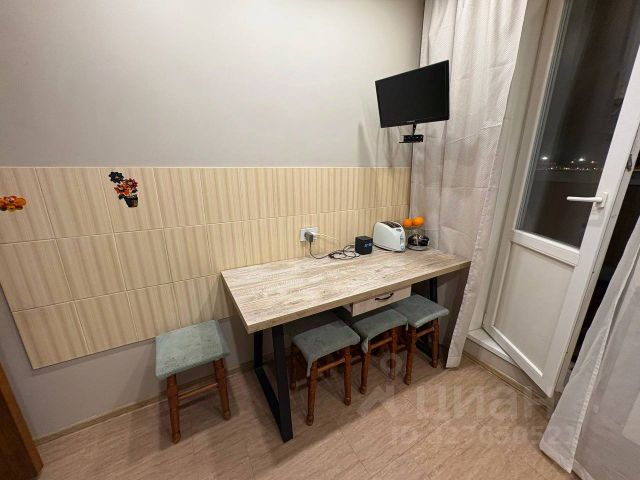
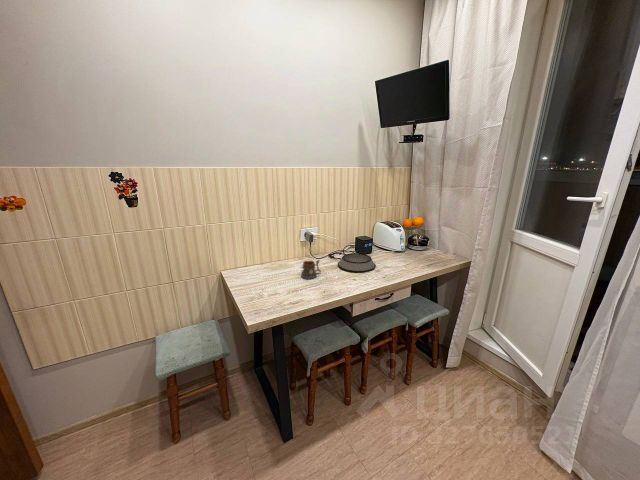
+ mug [300,259,322,280]
+ bowl [337,252,377,273]
